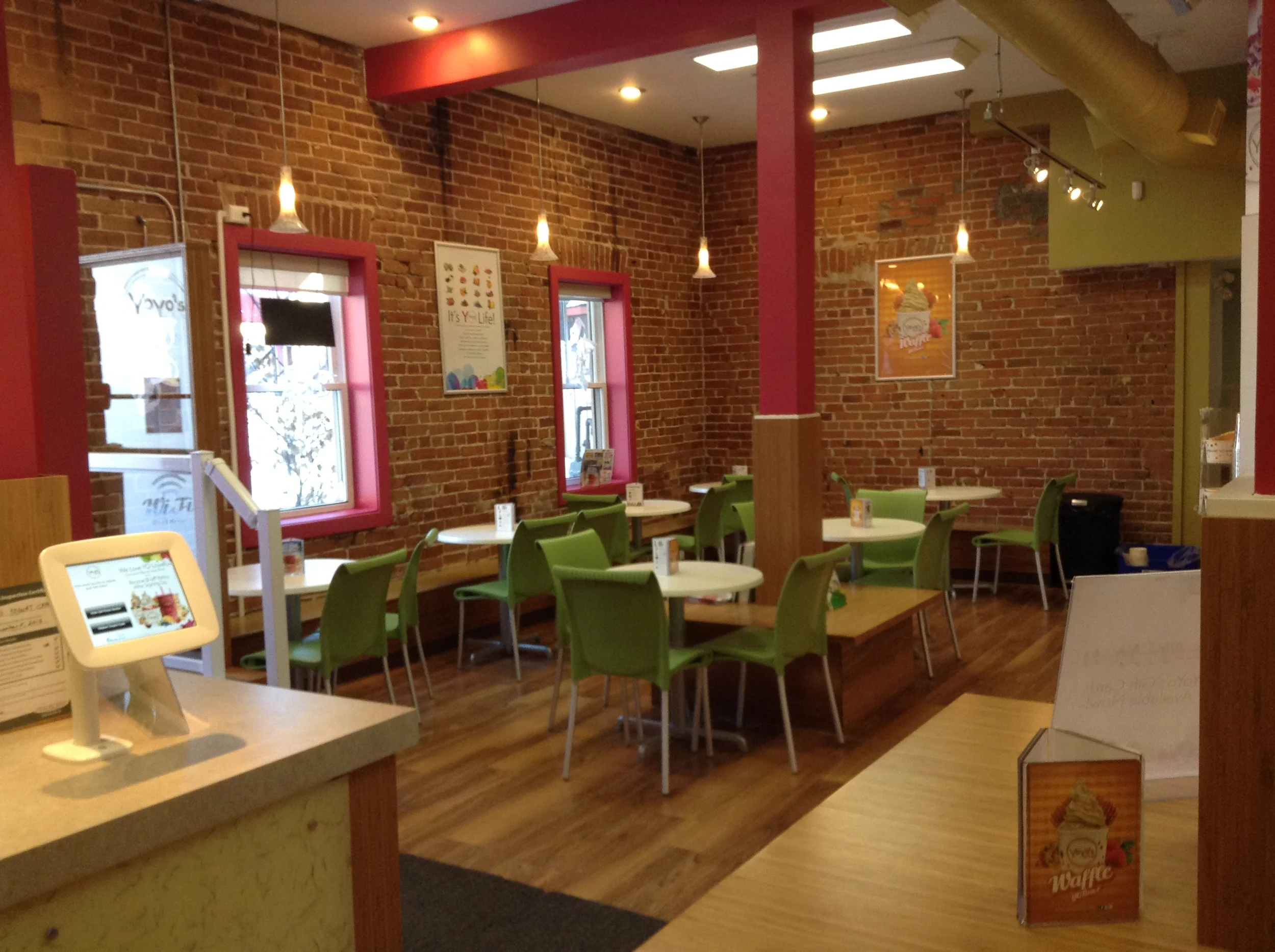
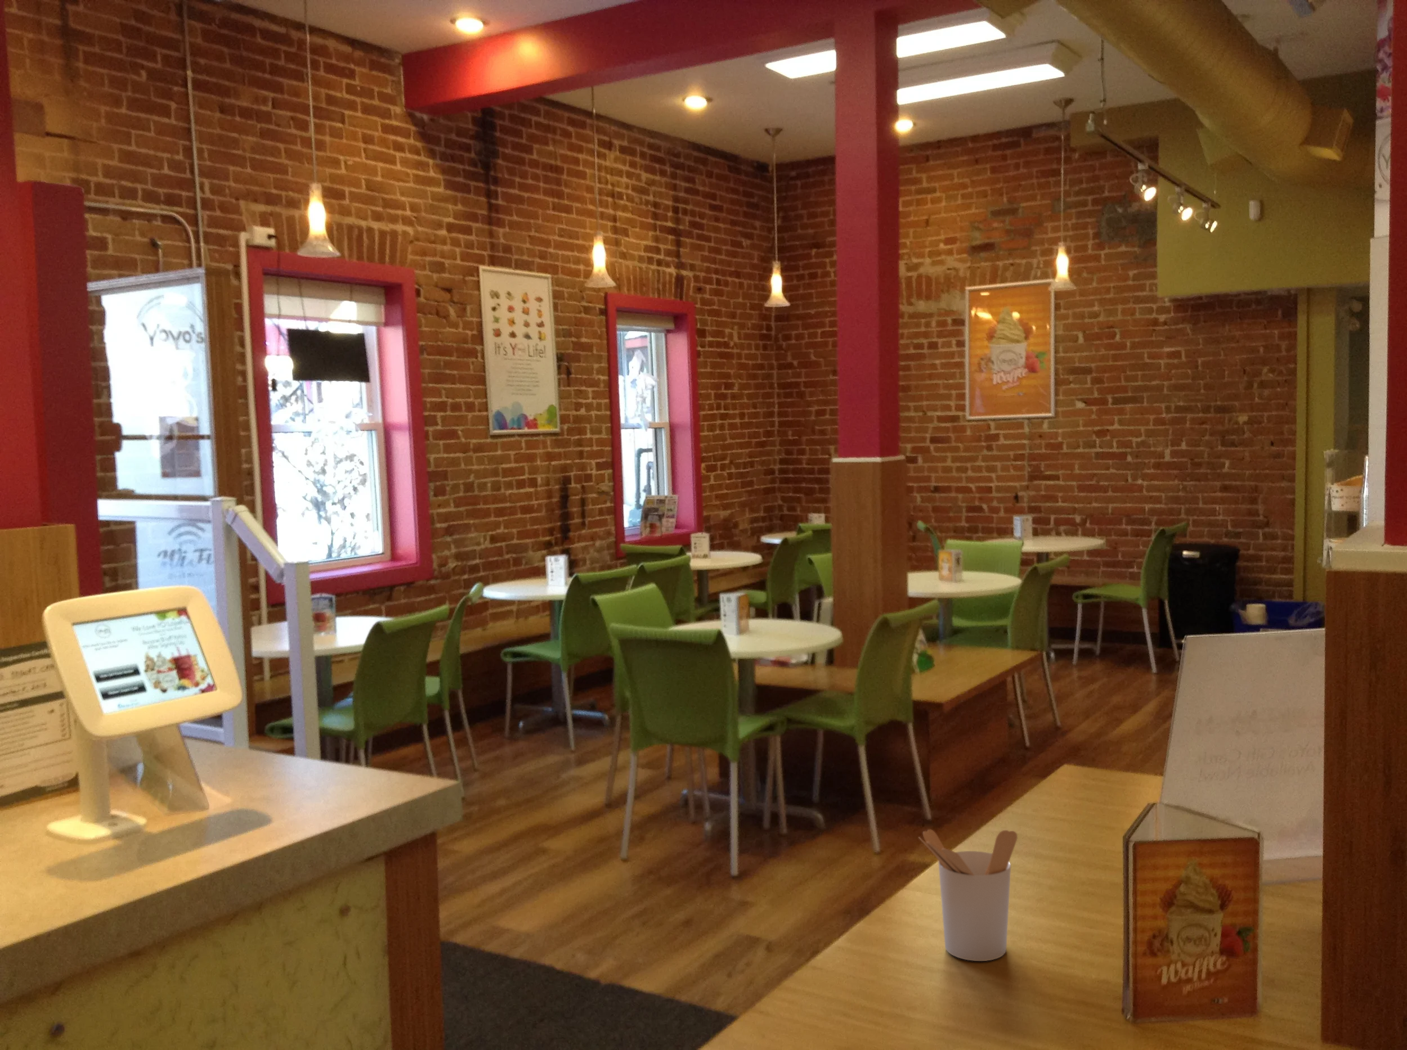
+ utensil holder [918,829,1019,962]
